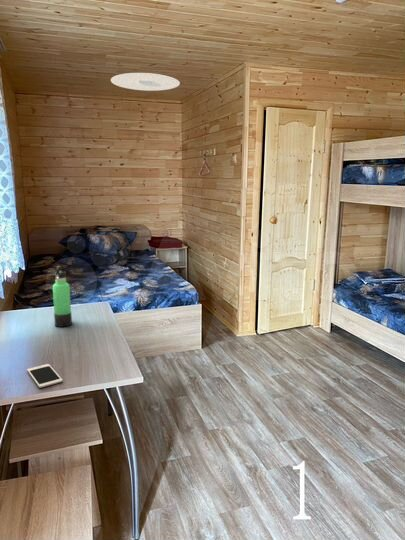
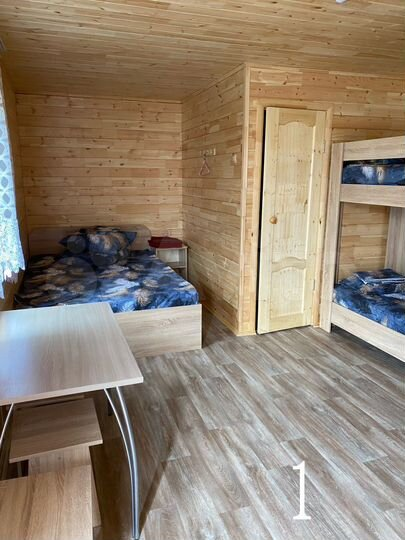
- thermos bottle [52,265,73,328]
- ceiling light [110,72,181,92]
- cell phone [26,363,64,389]
